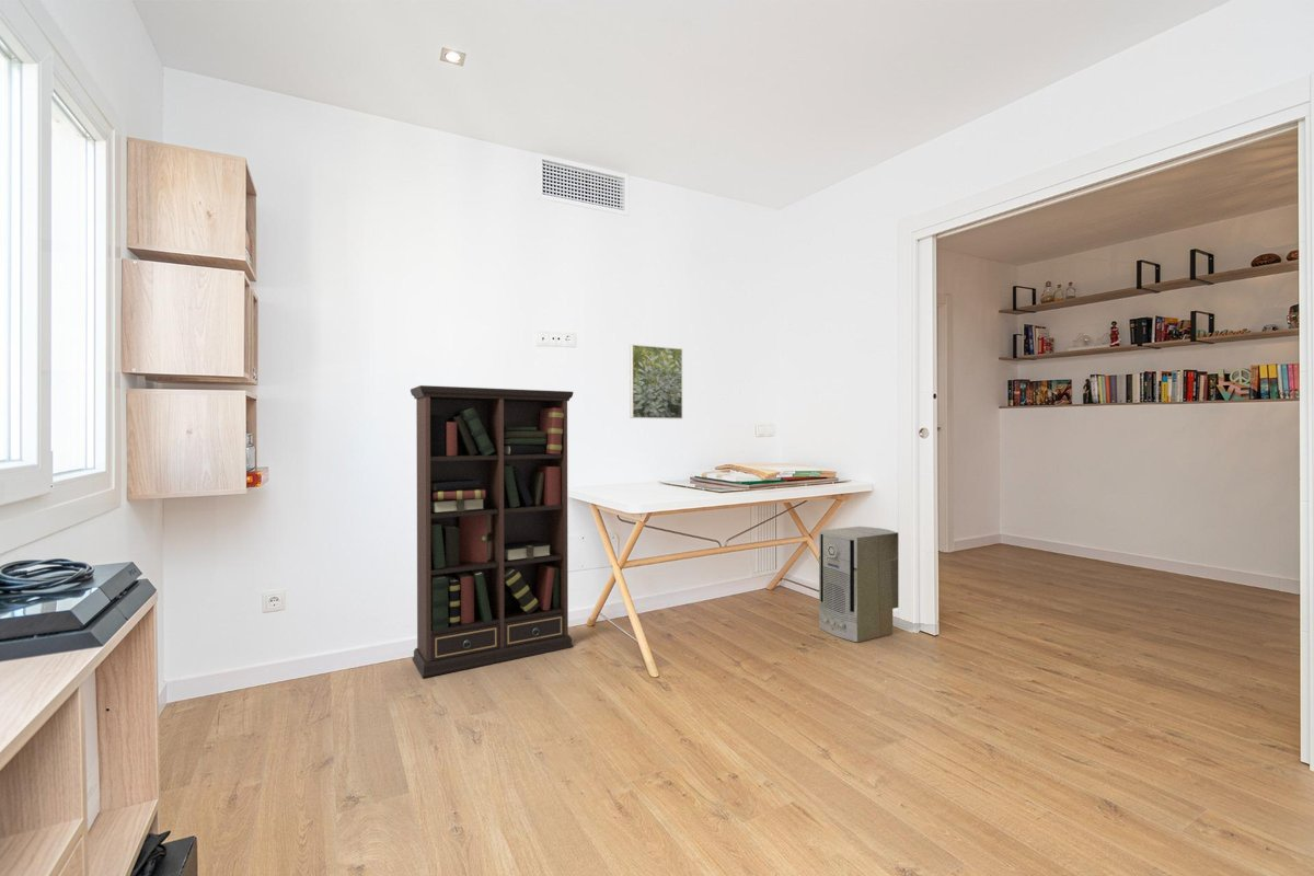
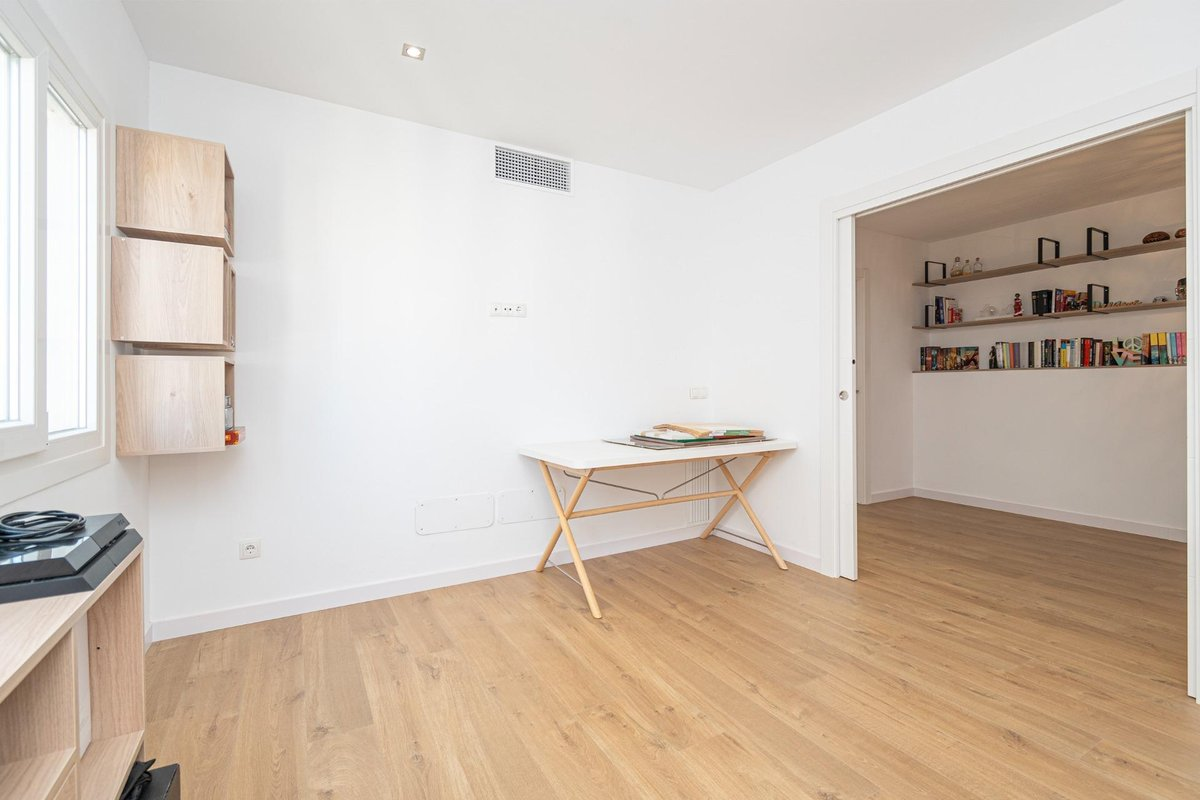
- bookcase [410,384,574,679]
- air purifier [818,526,899,643]
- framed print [629,344,683,420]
